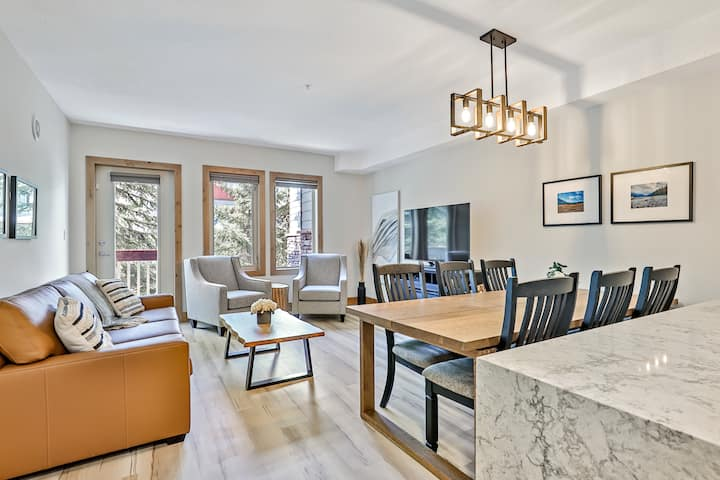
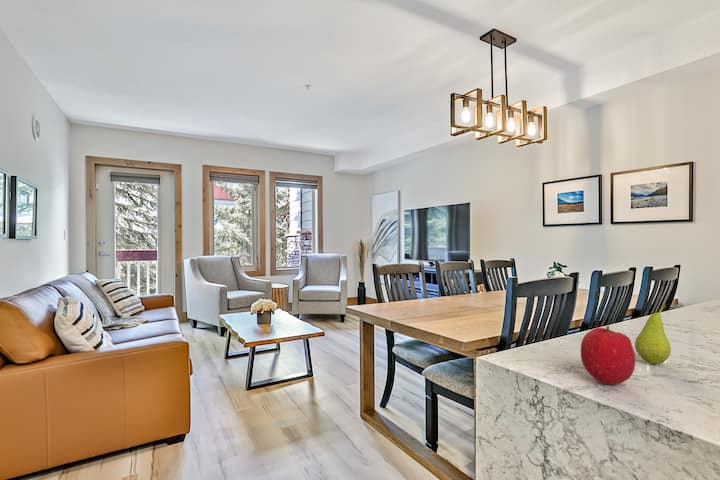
+ fruit [634,303,672,365]
+ fruit [580,324,636,386]
